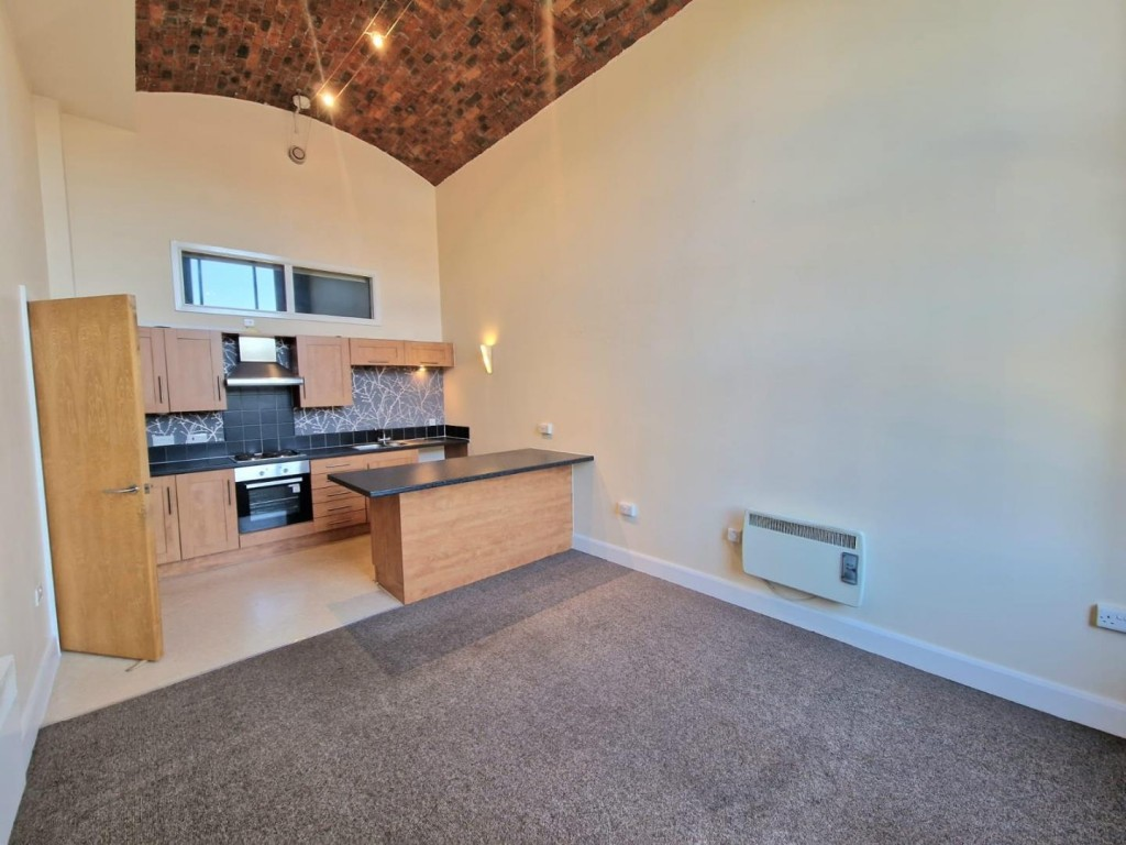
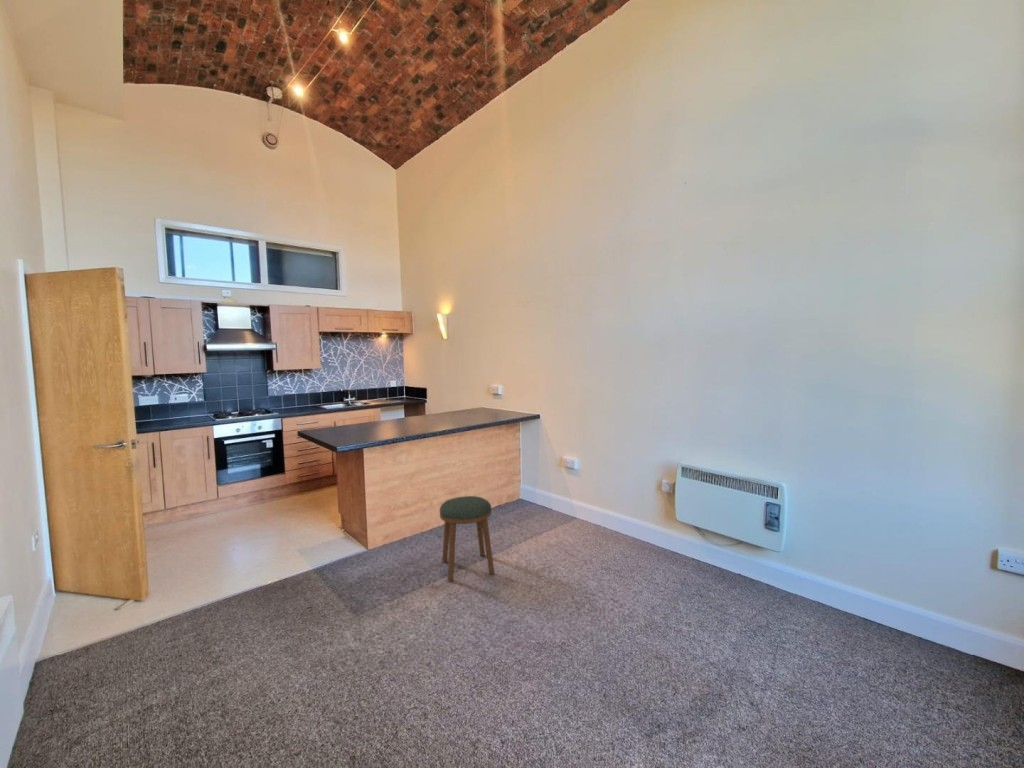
+ stool [439,495,495,583]
